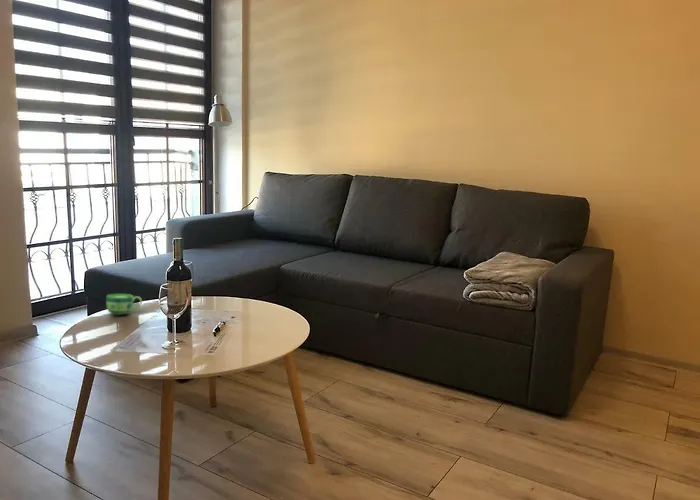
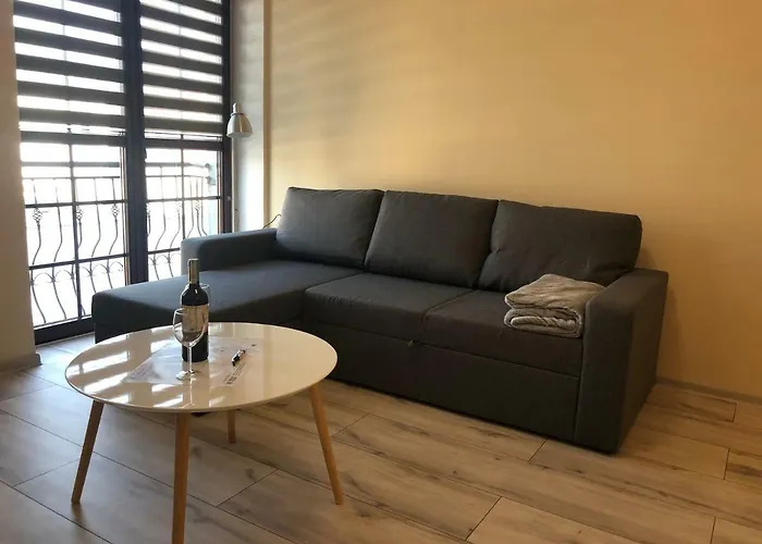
- cup [105,293,143,316]
